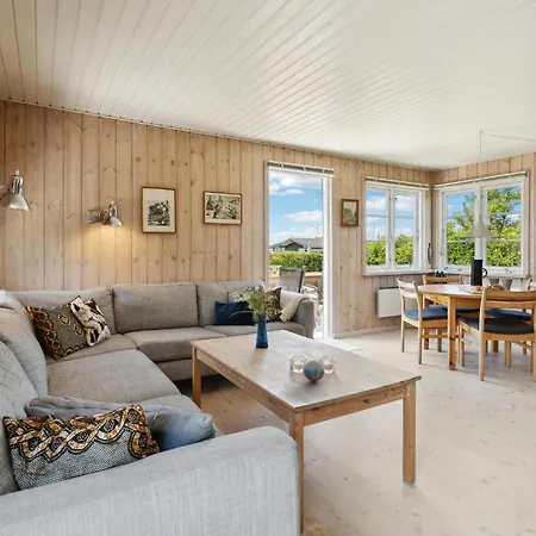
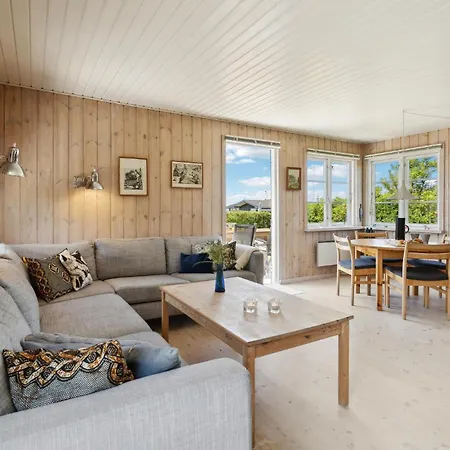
- decorative orb [303,359,325,382]
